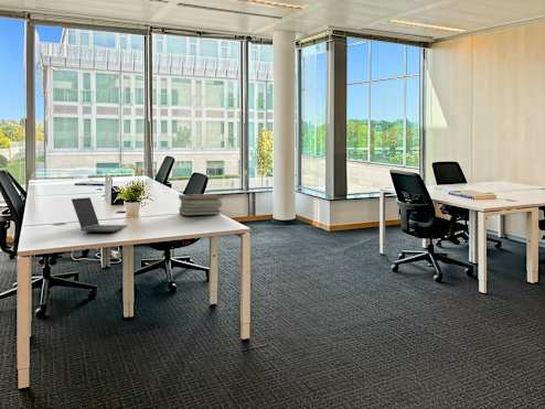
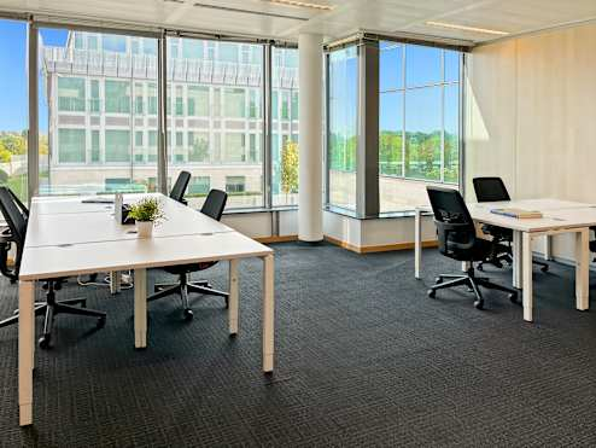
- laptop computer [71,196,128,233]
- book stack [178,193,225,216]
